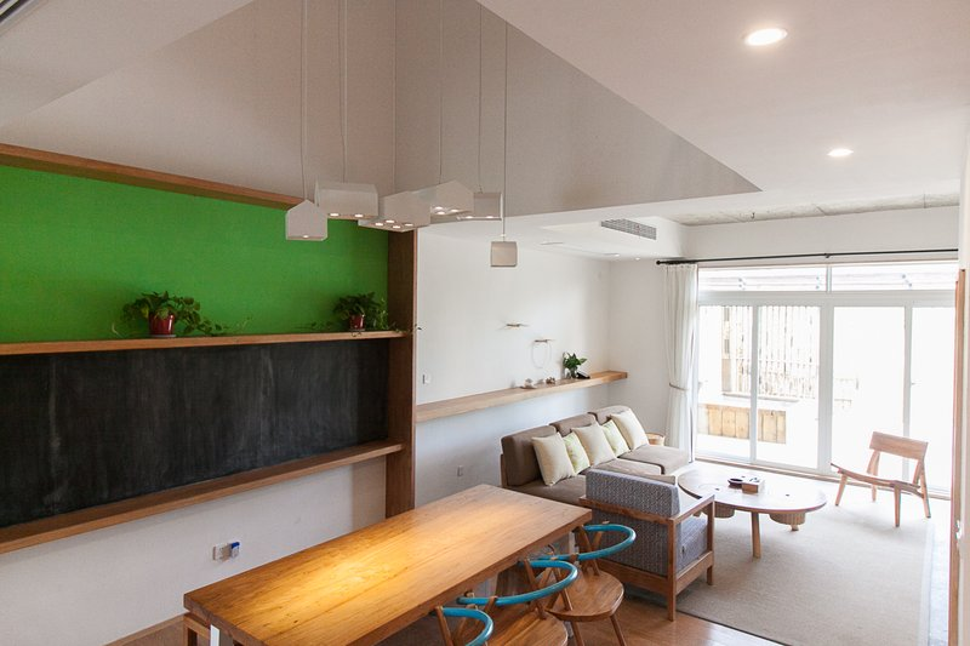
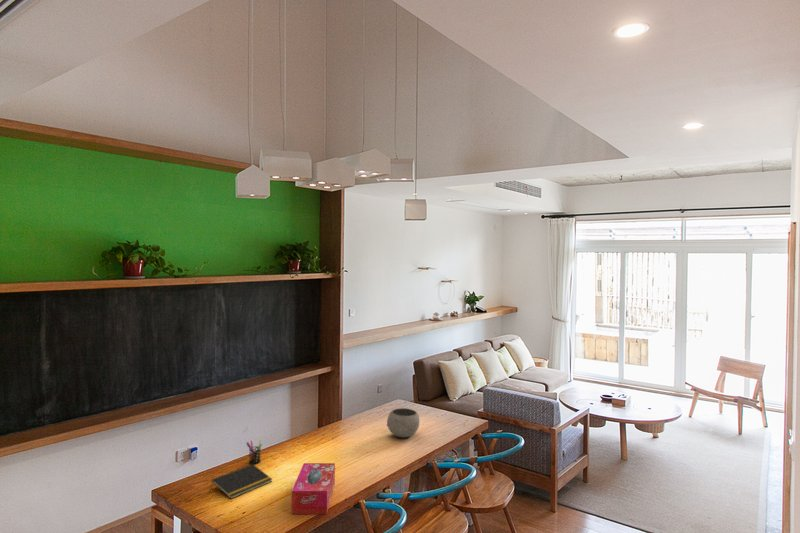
+ tissue box [291,462,336,515]
+ bowl [386,407,421,439]
+ notepad [210,464,273,500]
+ pen holder [245,438,263,465]
